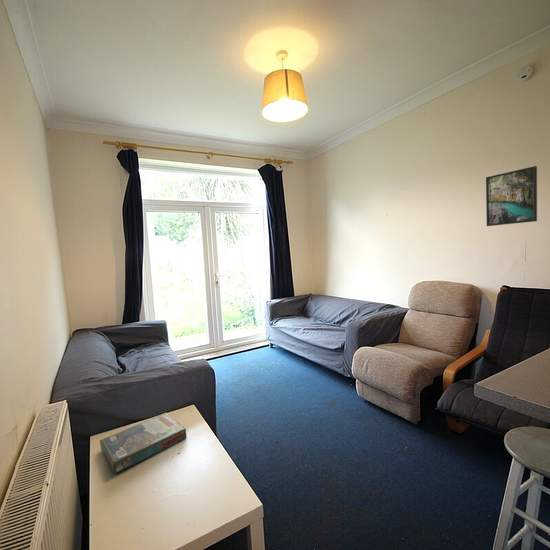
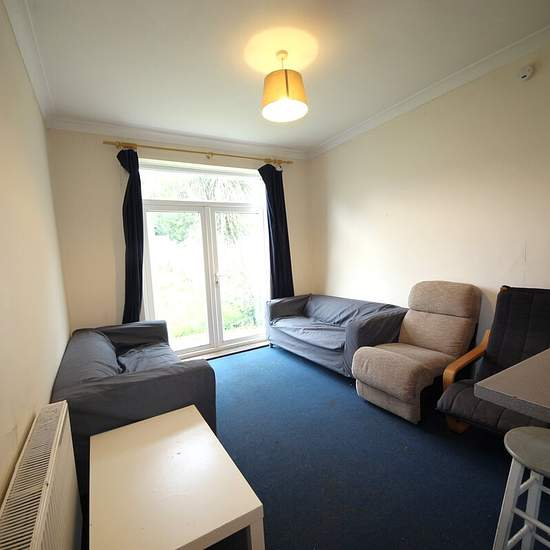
- board game [99,411,188,475]
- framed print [485,165,538,227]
